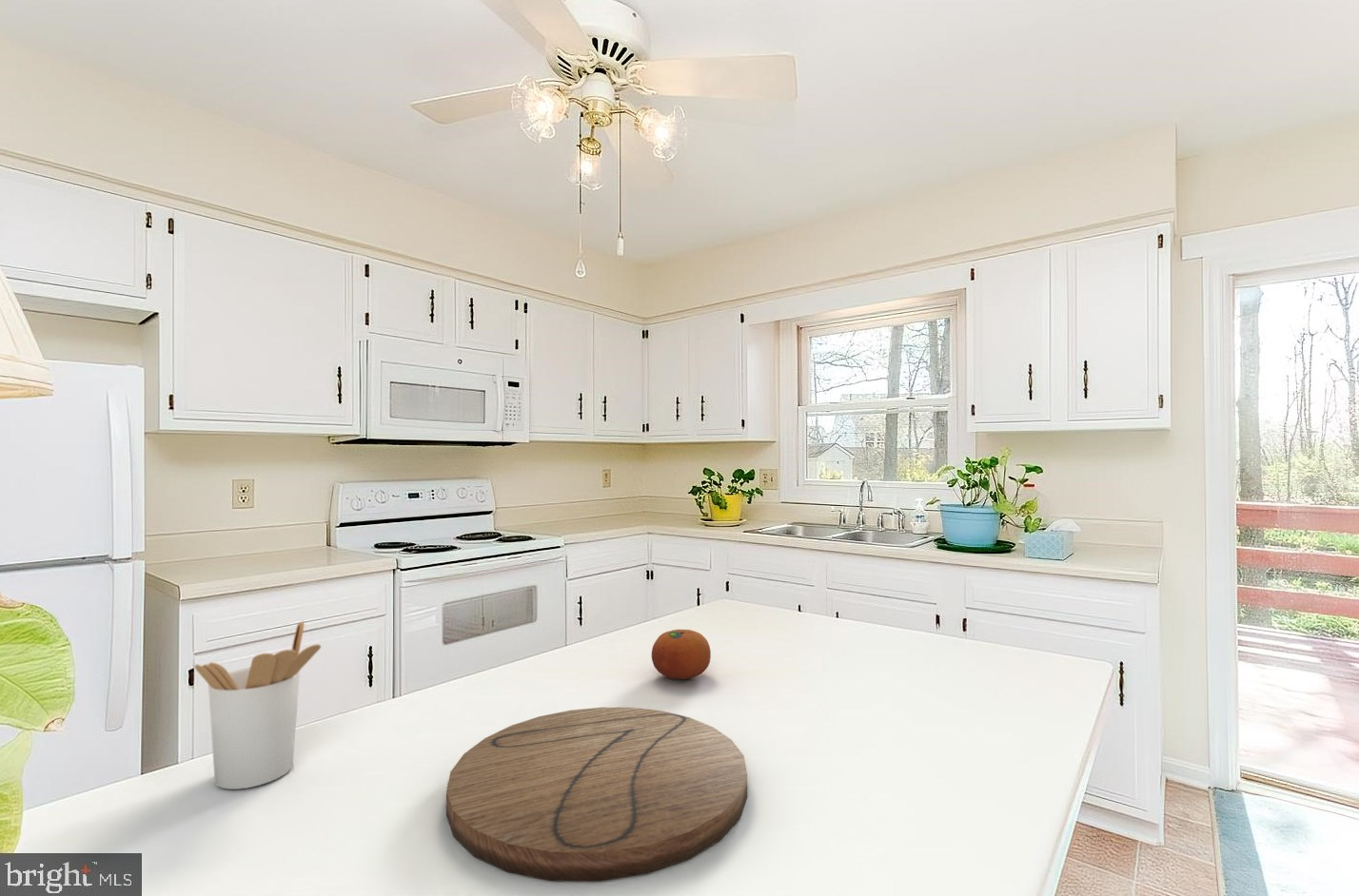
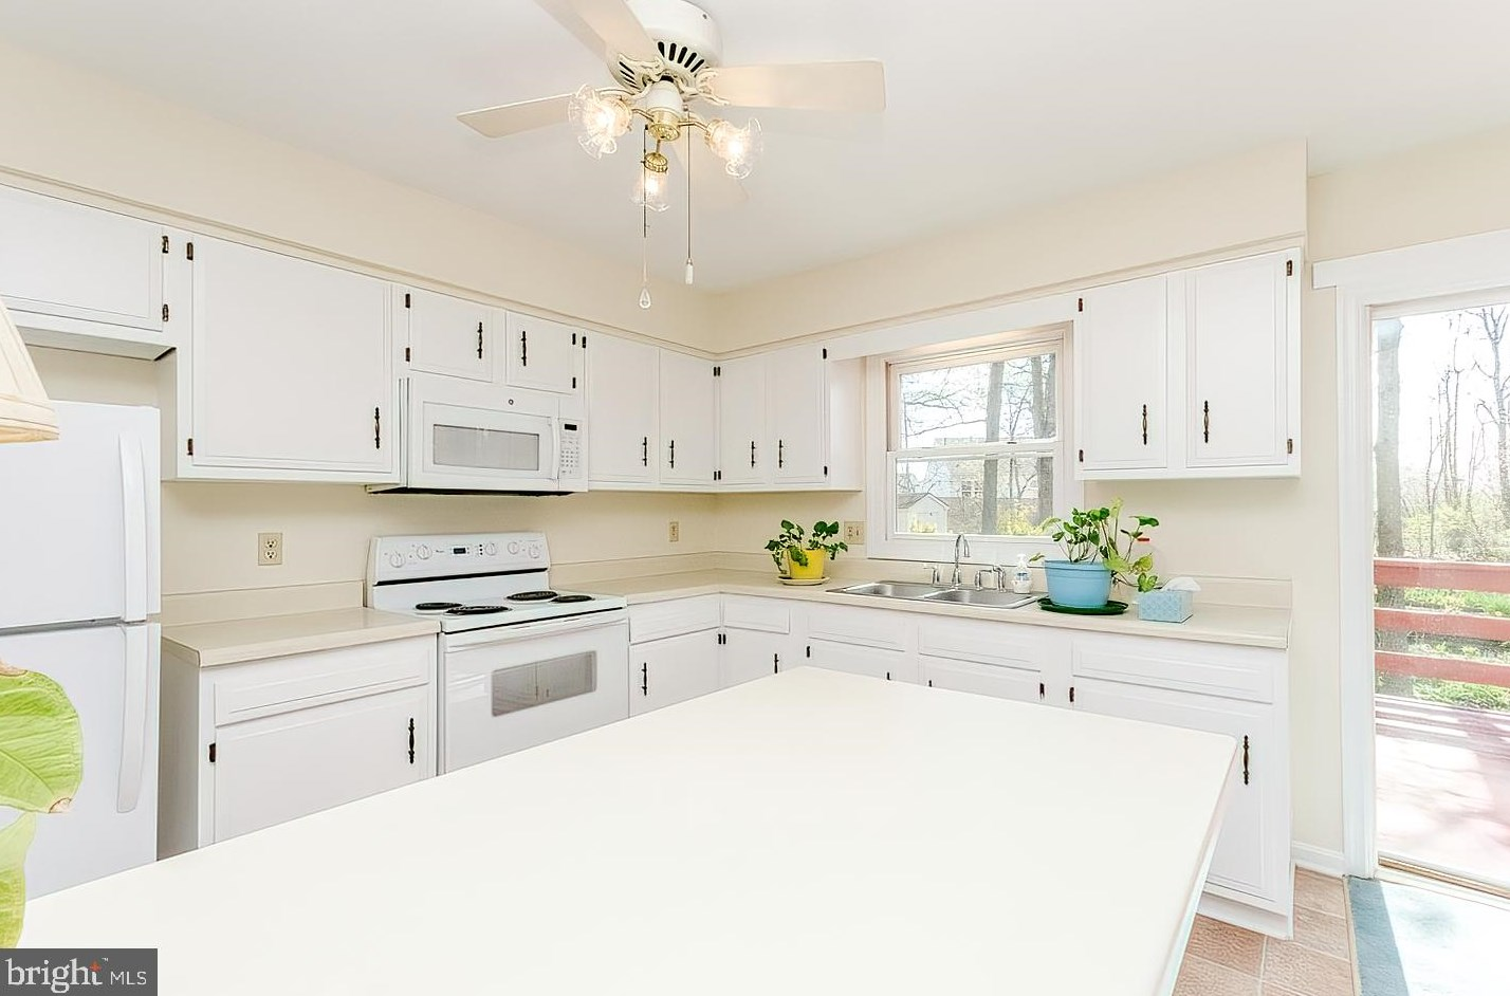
- cutting board [445,707,748,882]
- utensil holder [193,620,322,790]
- fruit [651,629,712,680]
